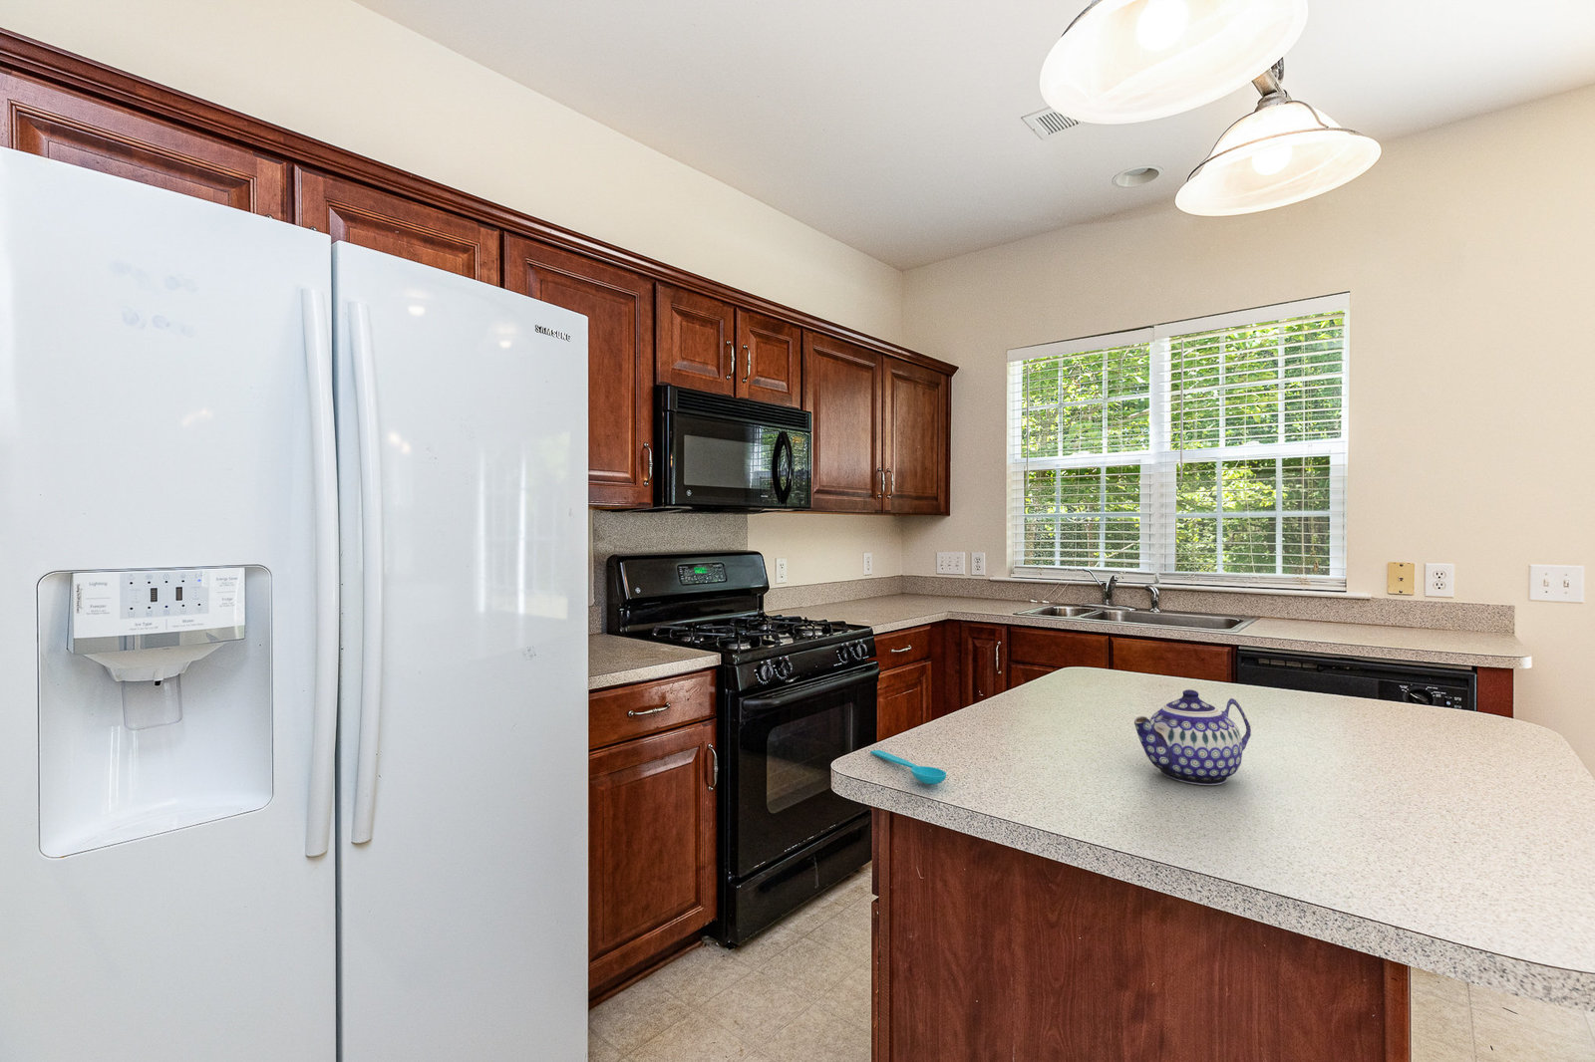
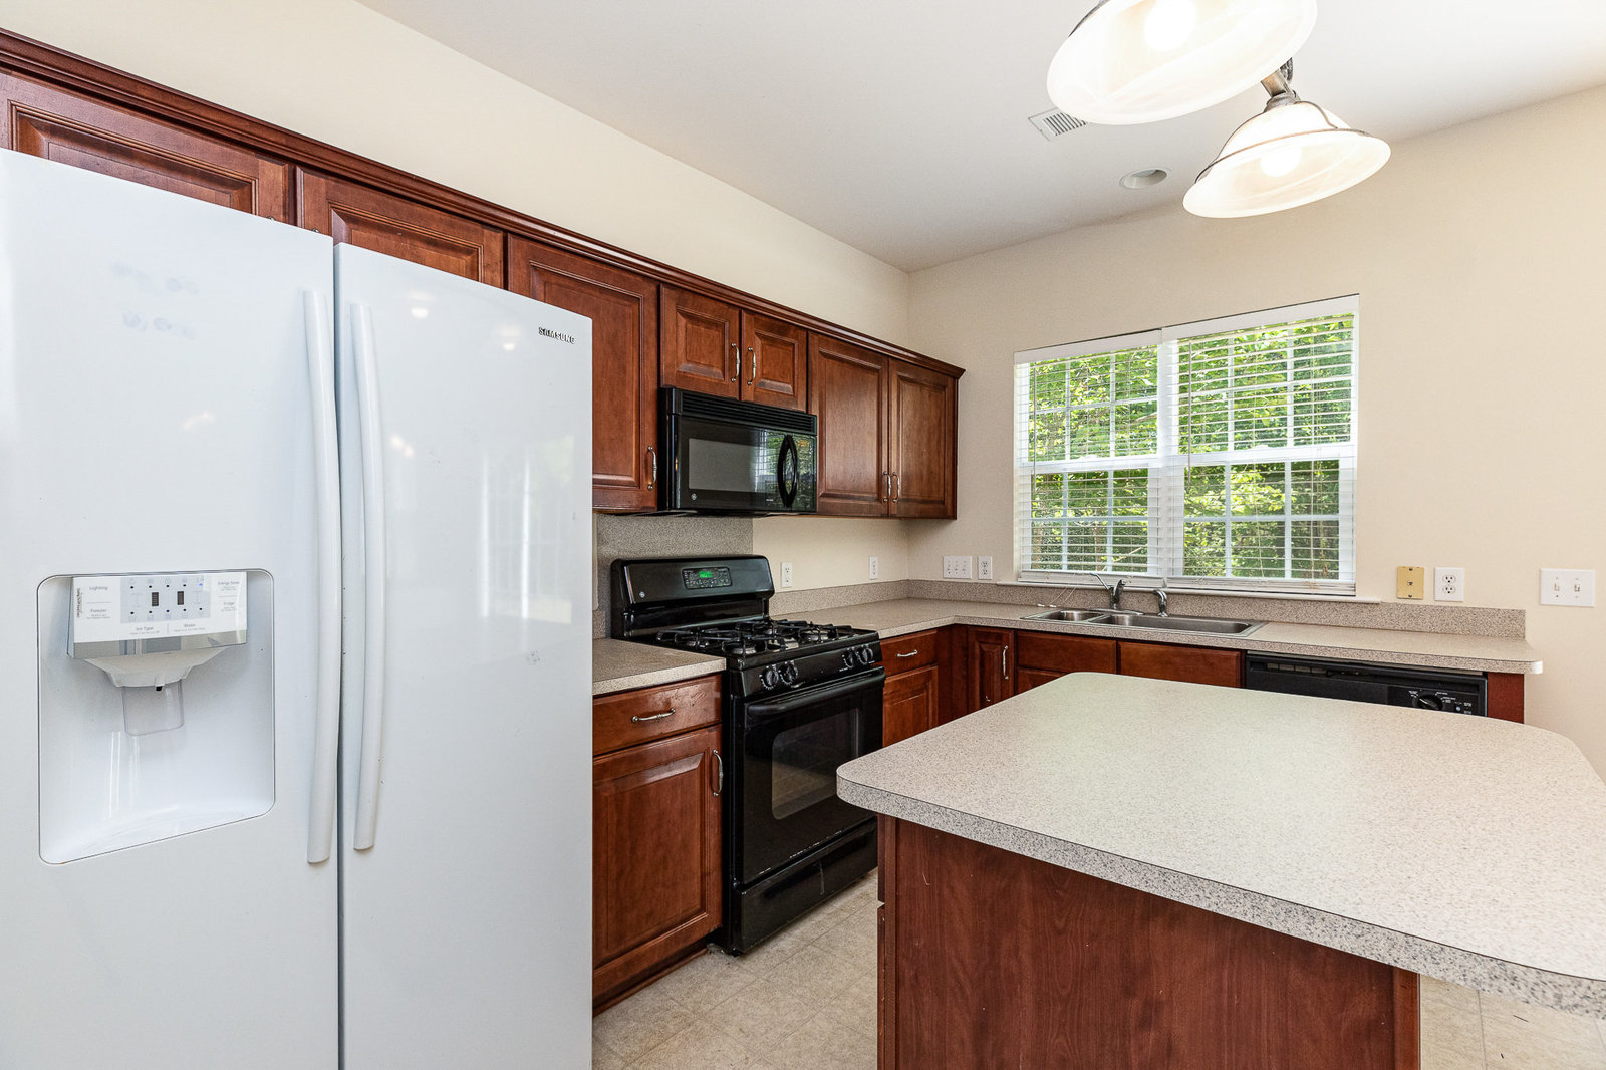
- teapot [1134,689,1252,786]
- spoon [869,749,948,785]
